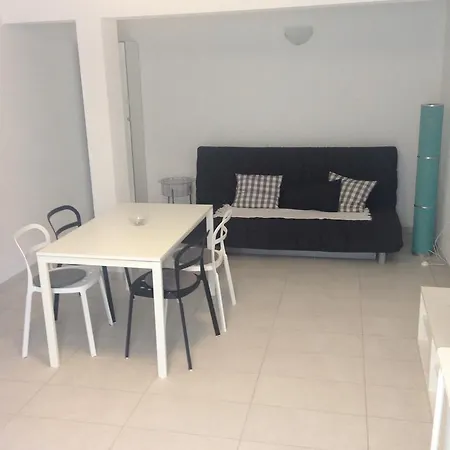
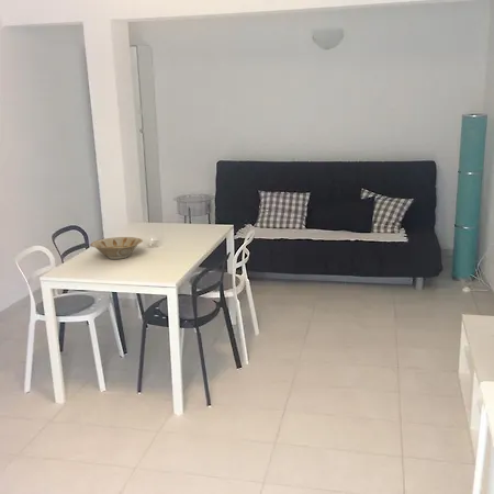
+ bowl [90,236,144,260]
